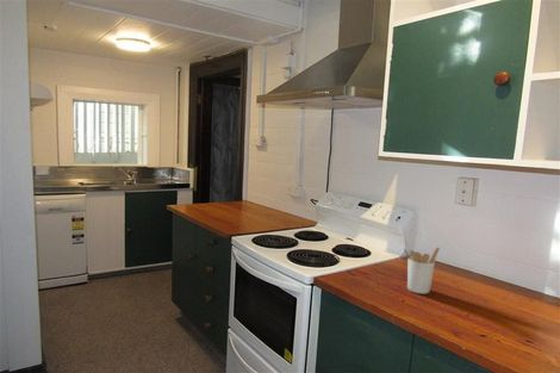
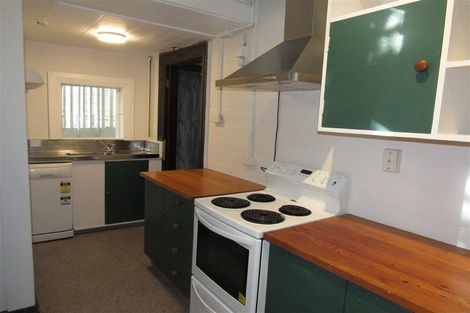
- utensil holder [403,245,441,294]
